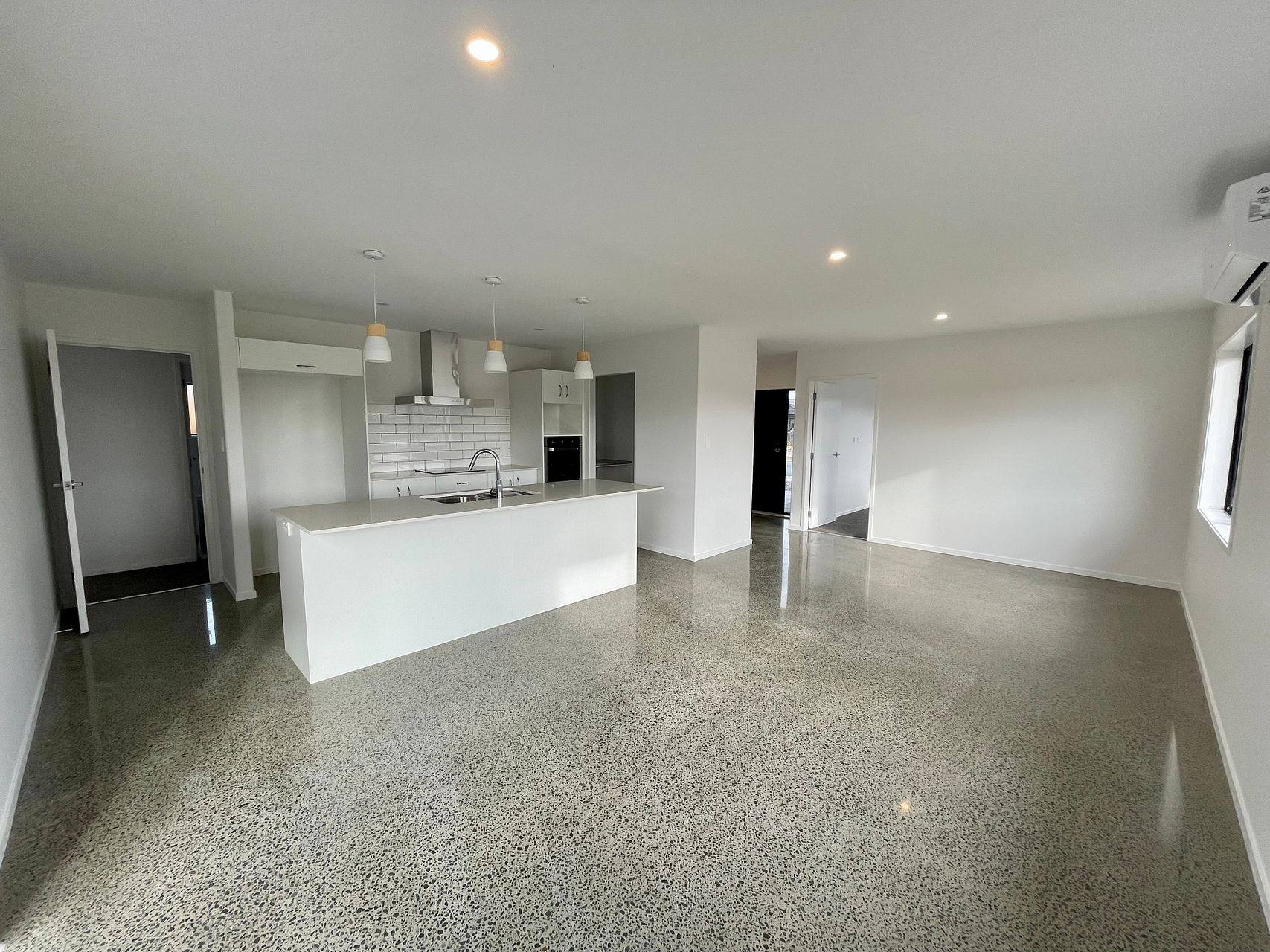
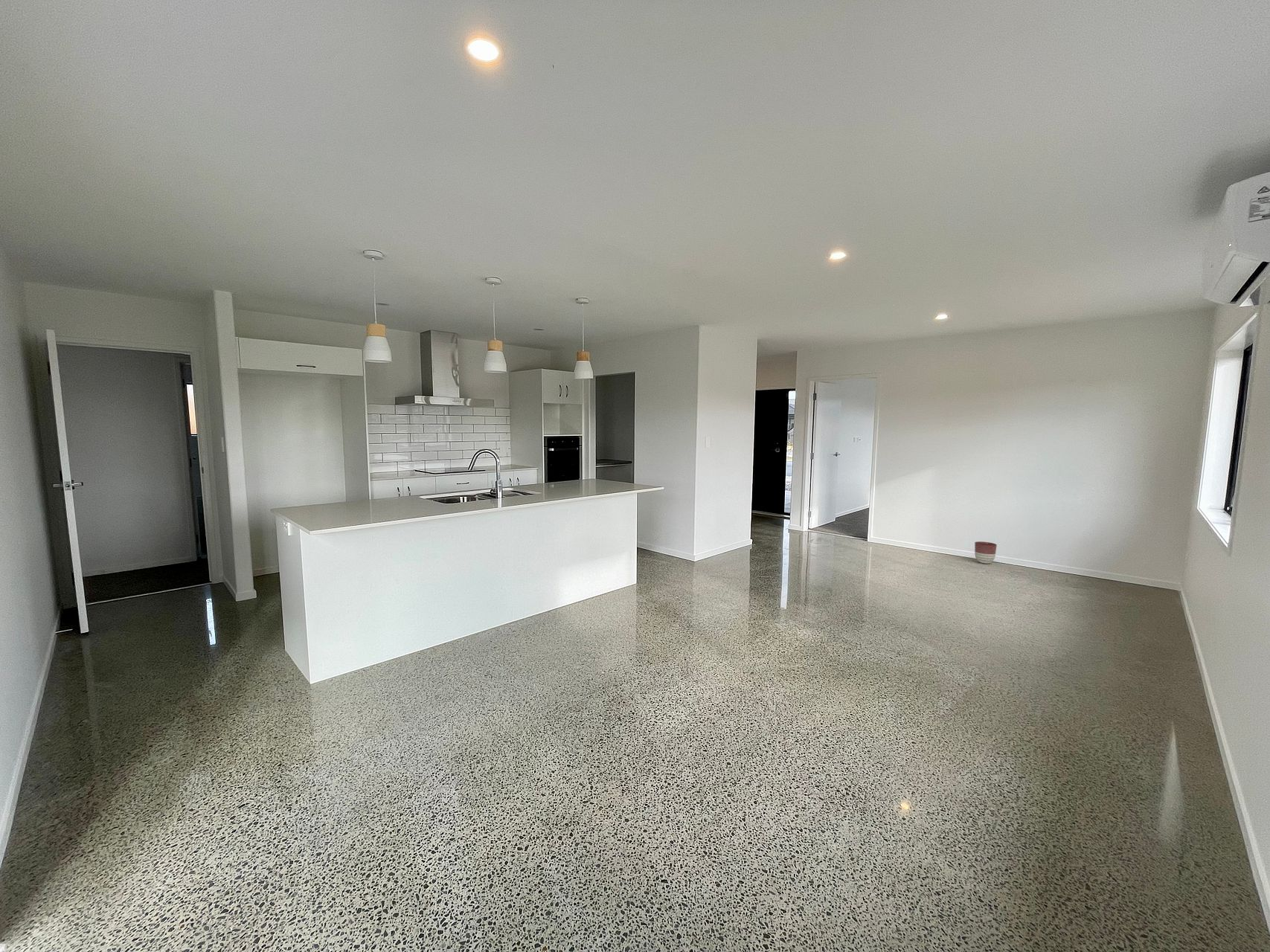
+ planter [974,541,998,565]
